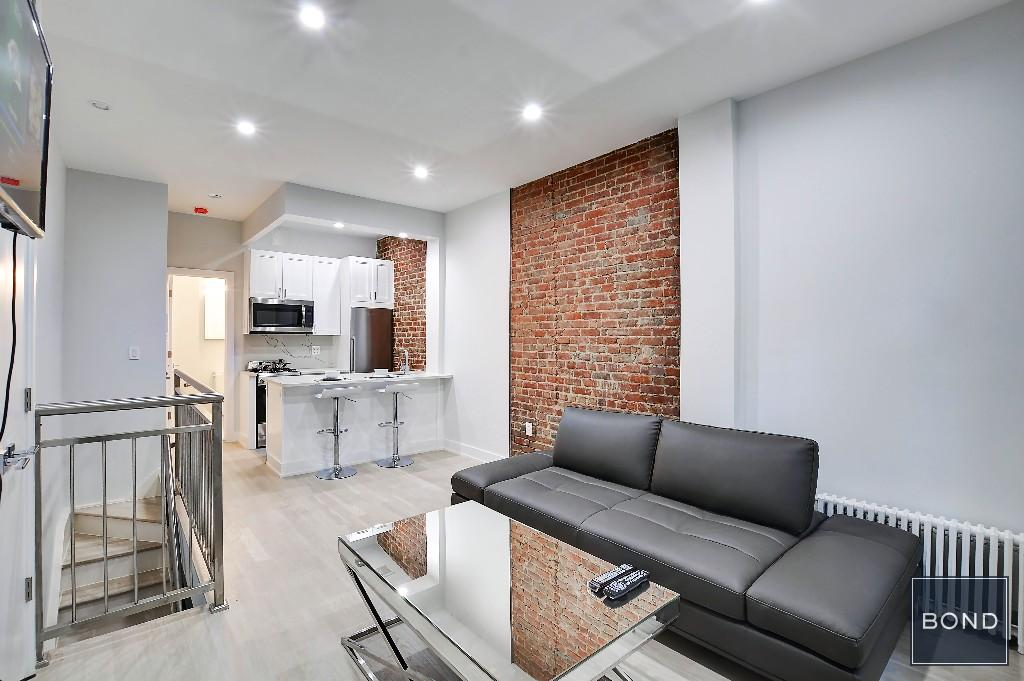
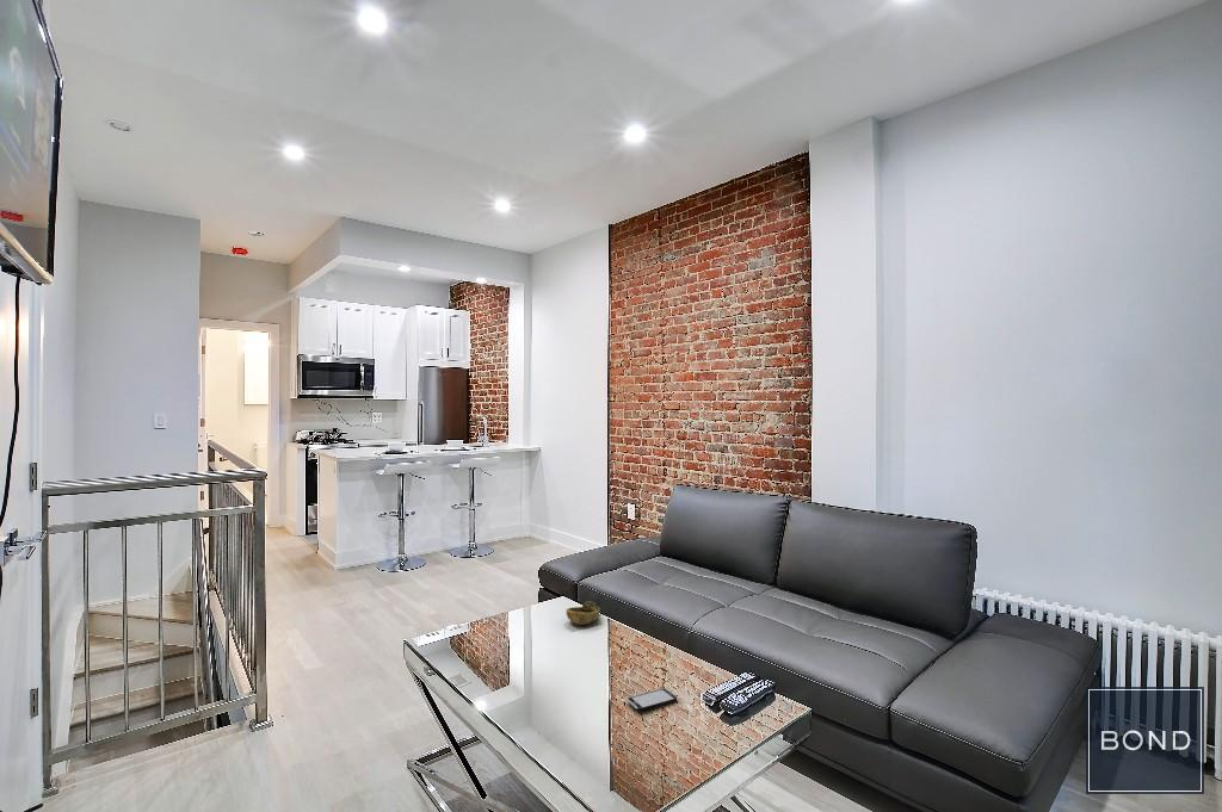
+ smartphone [625,687,678,712]
+ decorative bowl [564,600,601,626]
